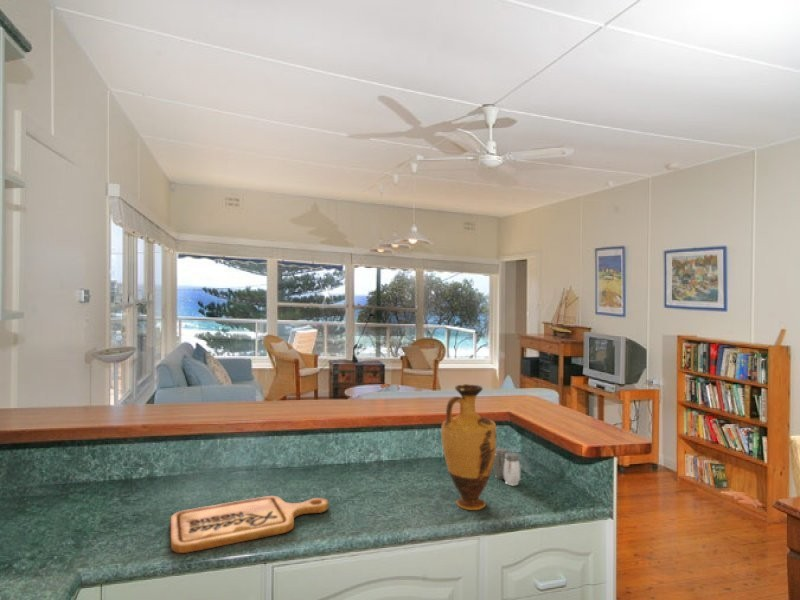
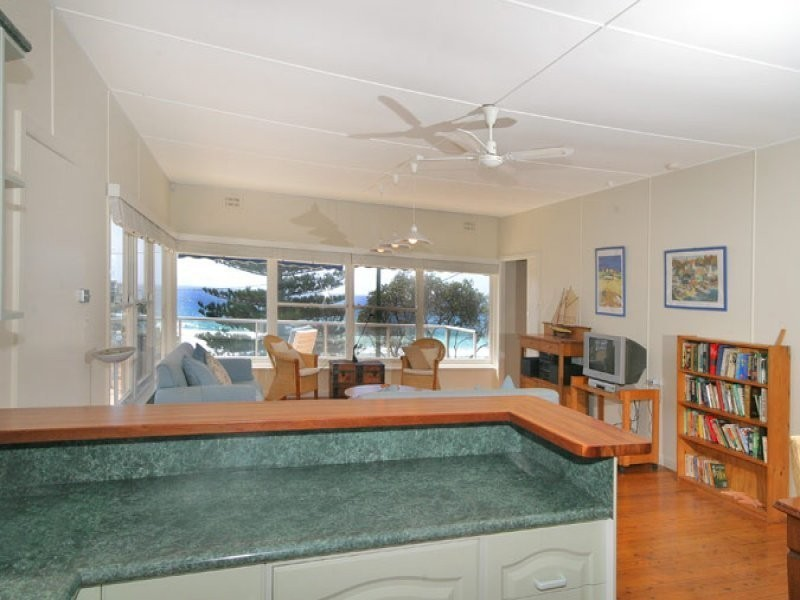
- salt and pepper shaker [492,447,522,486]
- vase [441,383,497,511]
- cutting board [170,495,329,554]
